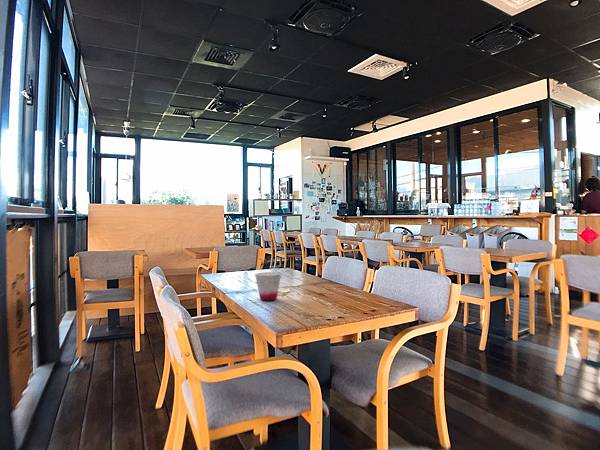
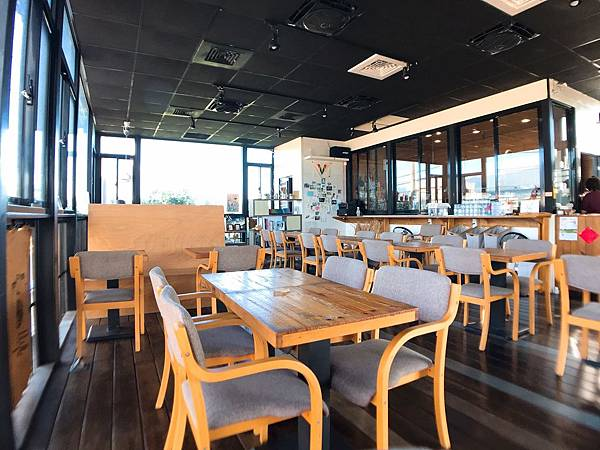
- cup [254,271,282,302]
